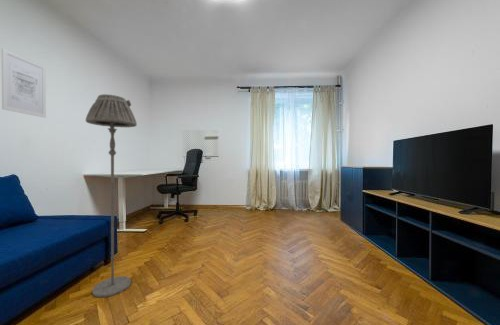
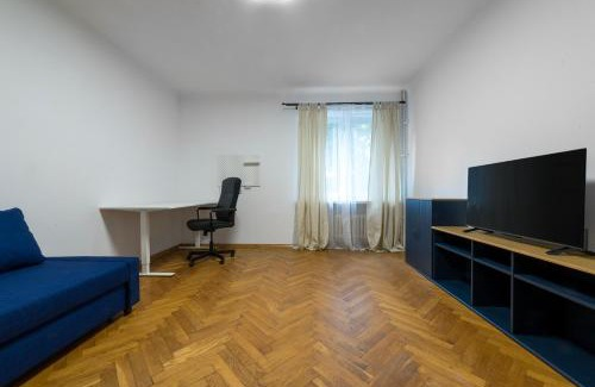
- wall art [1,47,47,119]
- floor lamp [85,93,138,298]
